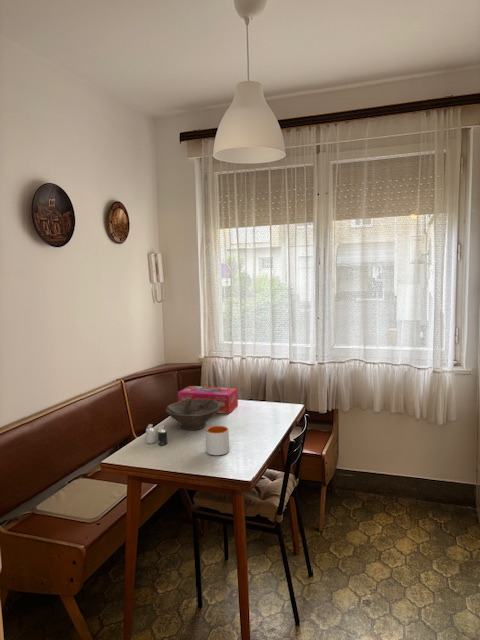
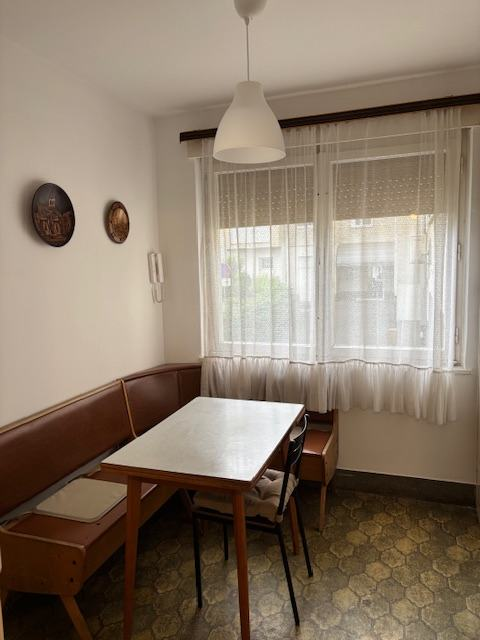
- bowl [165,399,220,431]
- candle [145,423,168,446]
- tissue box [177,385,239,415]
- mug [205,425,230,456]
